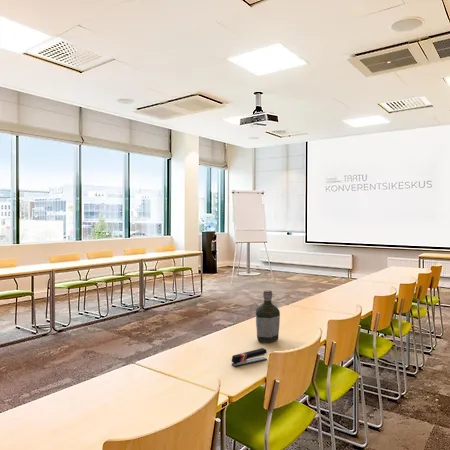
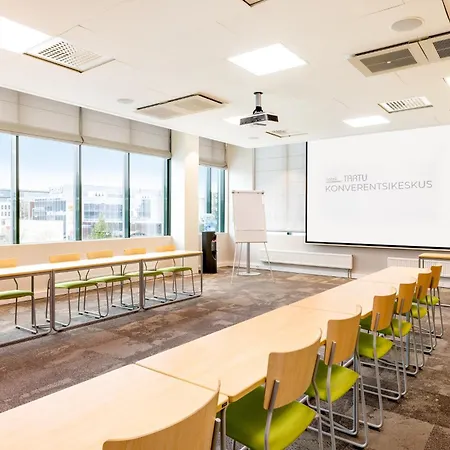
- stapler [231,347,268,368]
- bottle [255,290,281,344]
